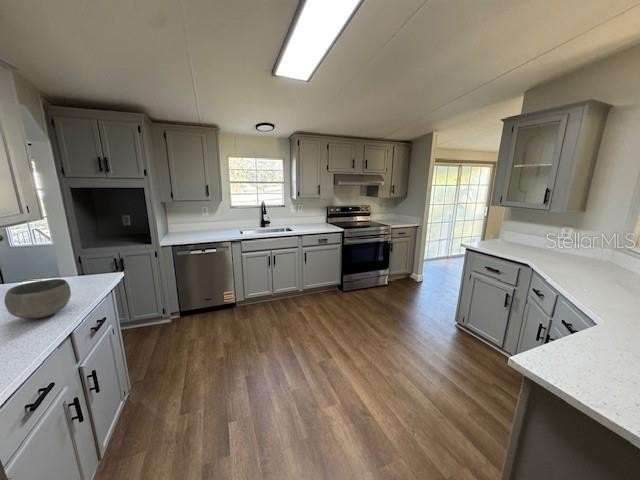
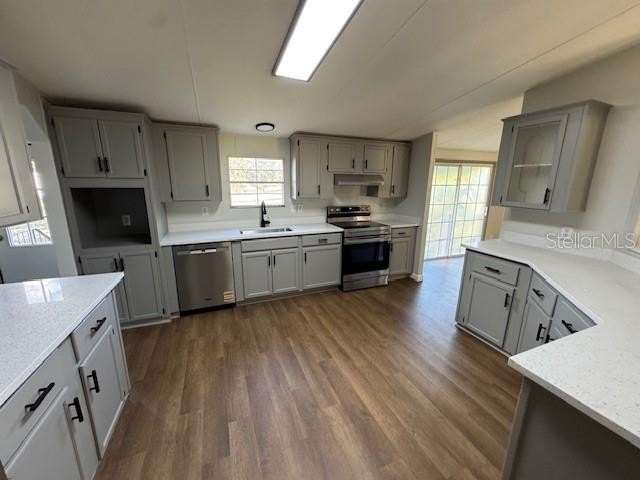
- bowl [4,278,72,320]
